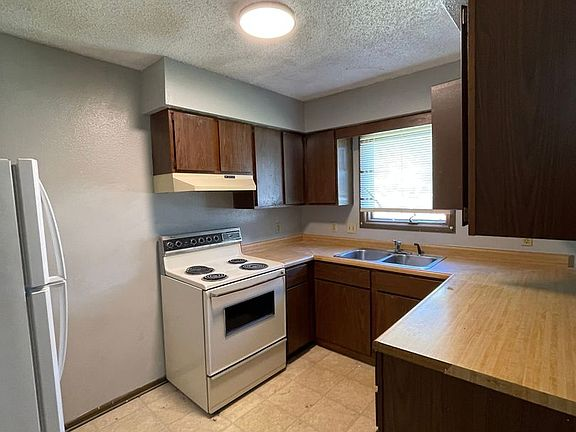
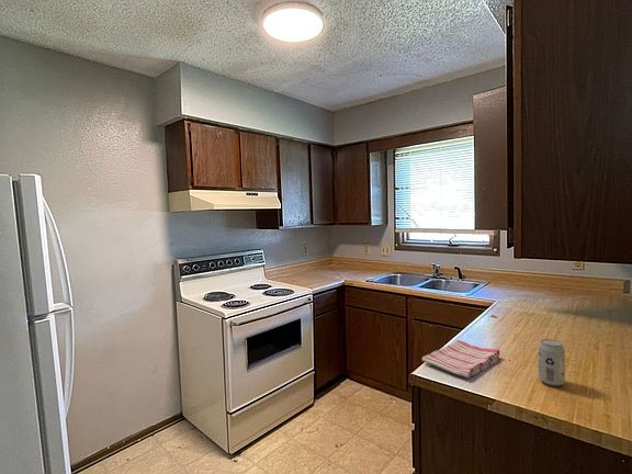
+ dish towel [421,339,501,380]
+ beverage can [538,338,566,387]
